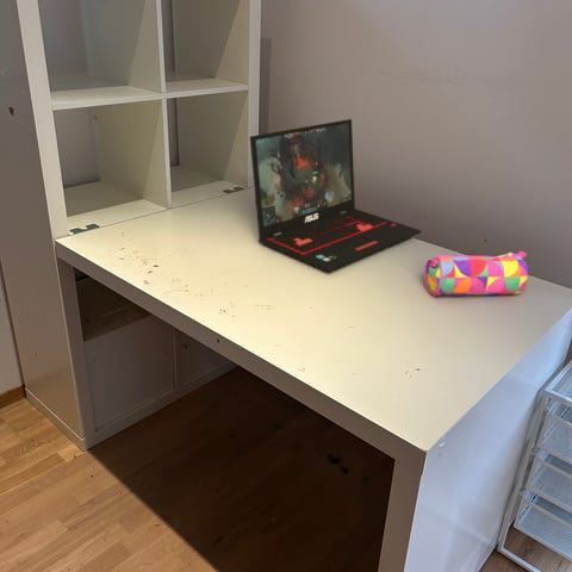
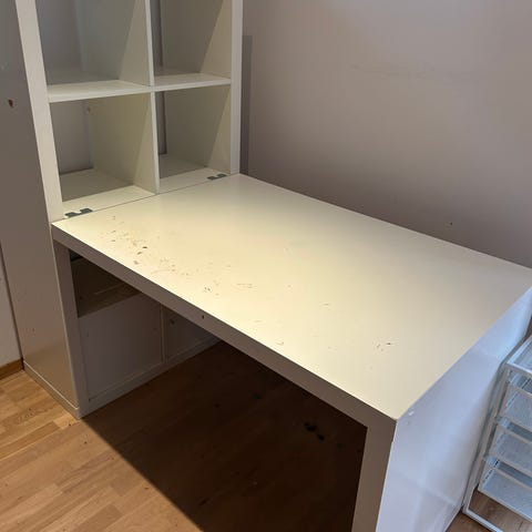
- pencil case [423,250,529,297]
- laptop [249,118,422,273]
